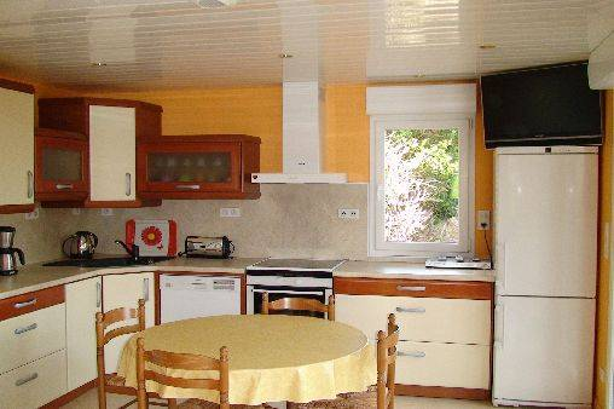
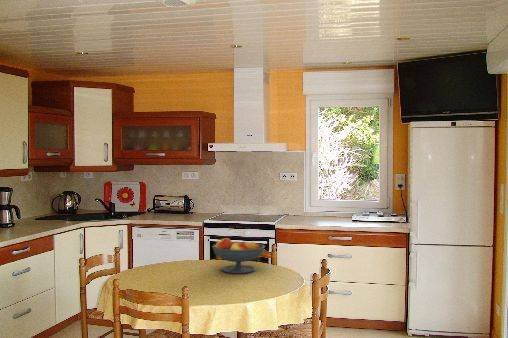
+ fruit bowl [211,237,266,274]
